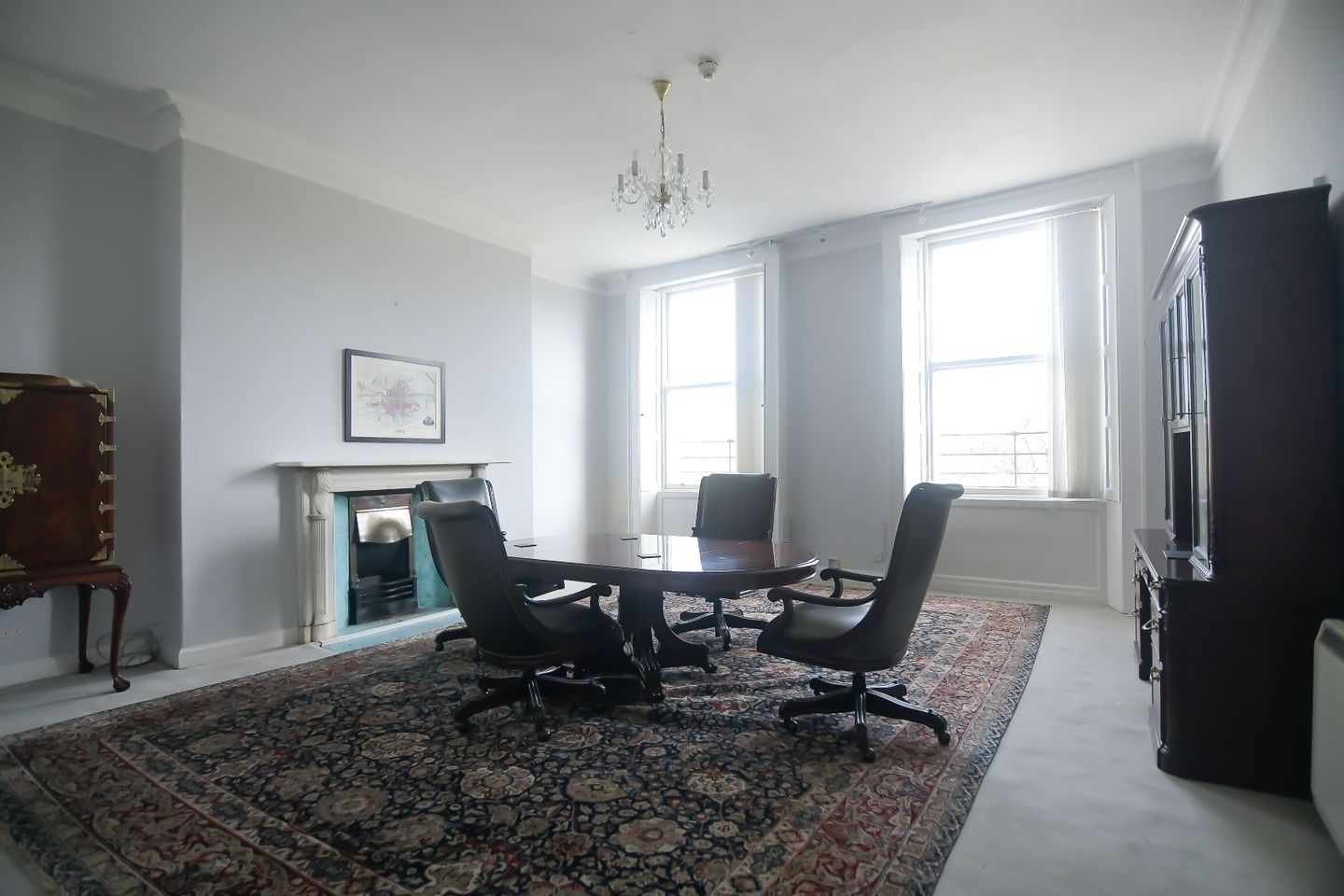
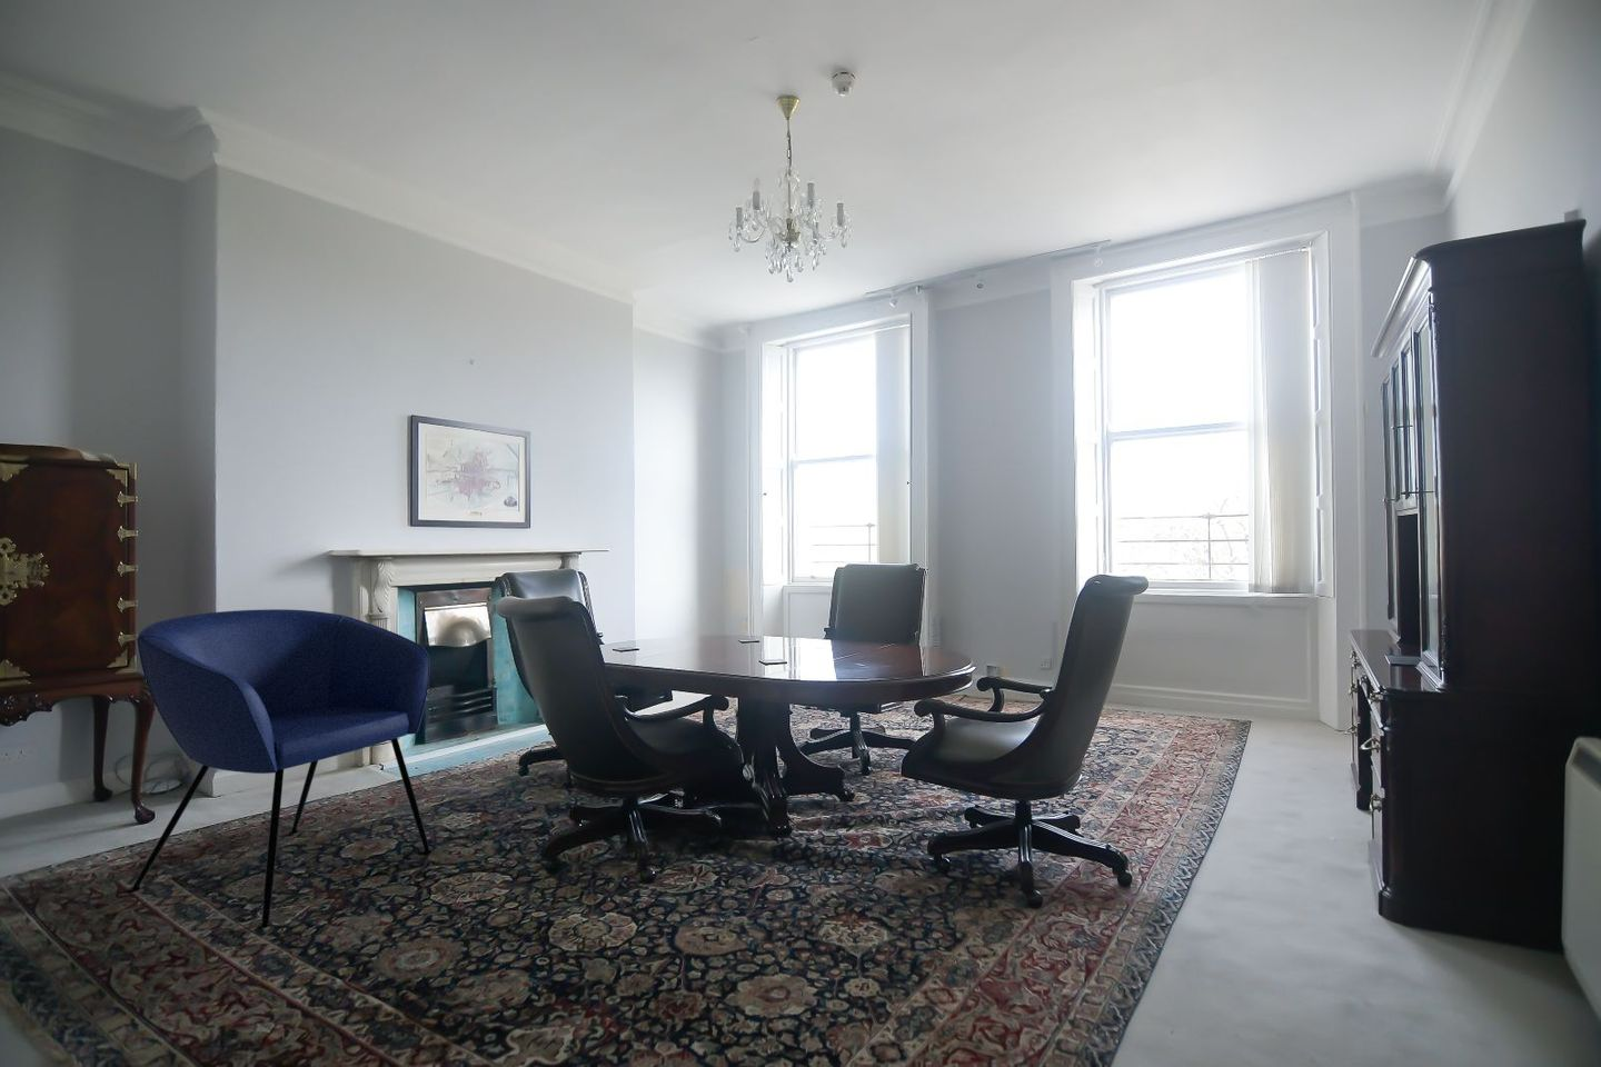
+ armchair [126,609,434,928]
